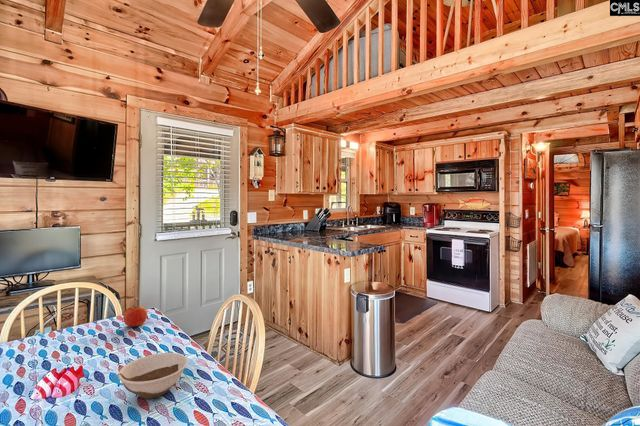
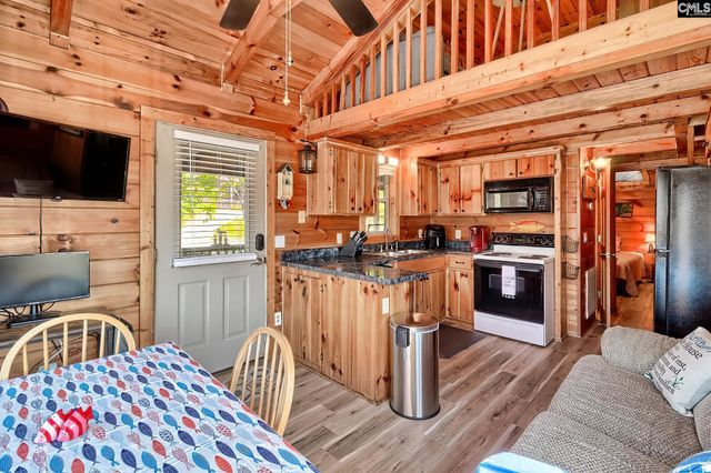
- bowl [117,352,189,400]
- fruit [122,305,148,328]
